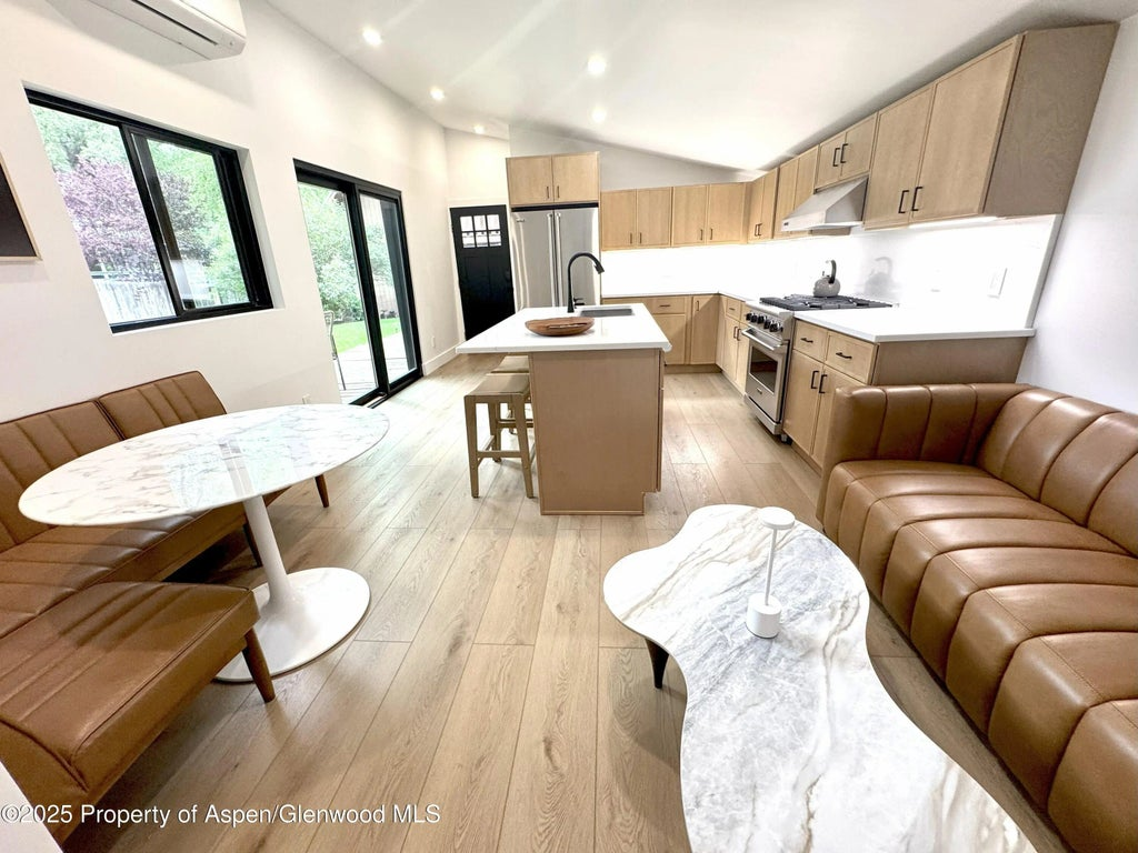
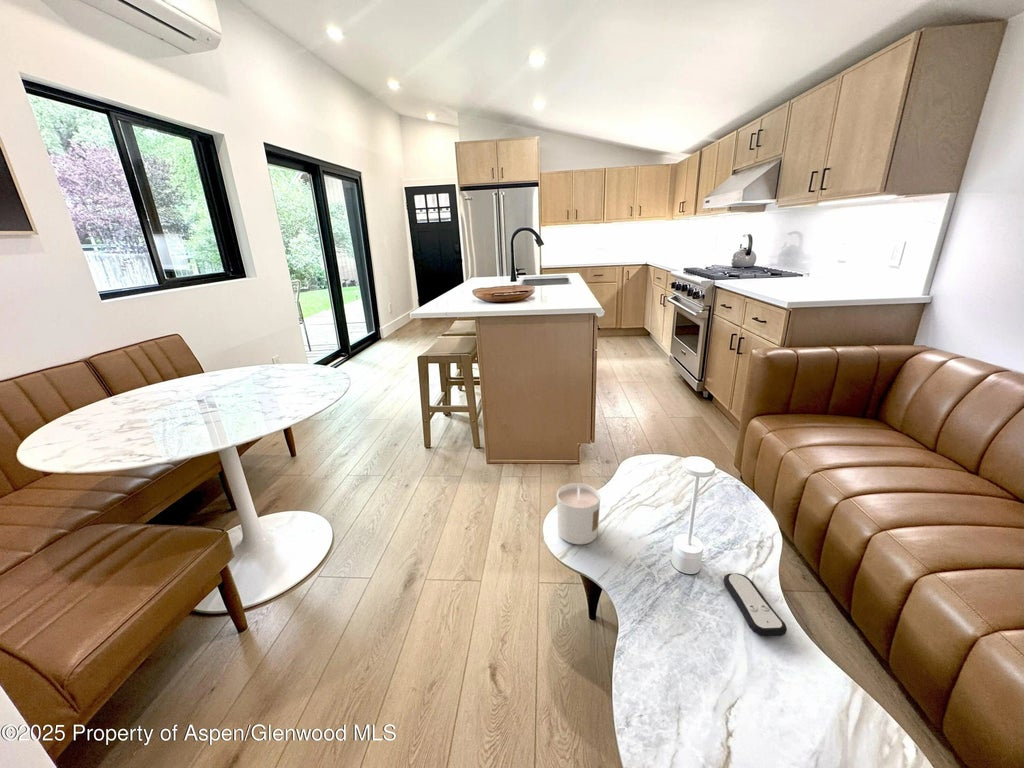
+ remote control [722,572,788,638]
+ candle [556,482,601,545]
